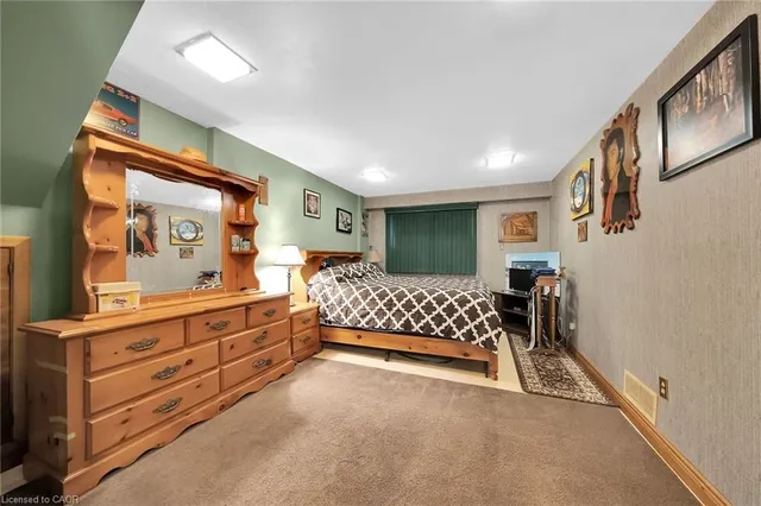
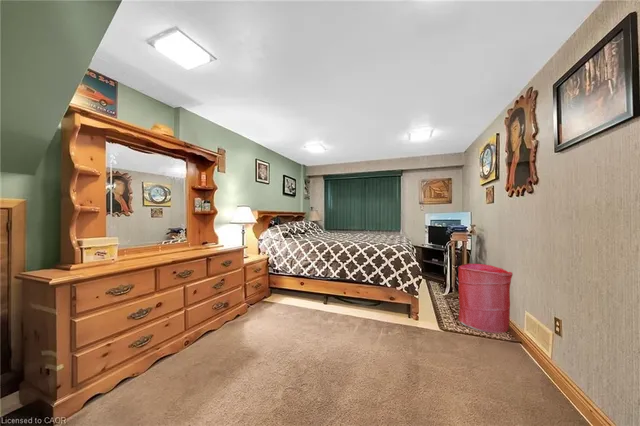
+ laundry hamper [457,263,513,334]
